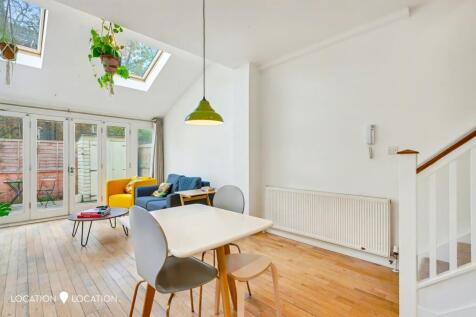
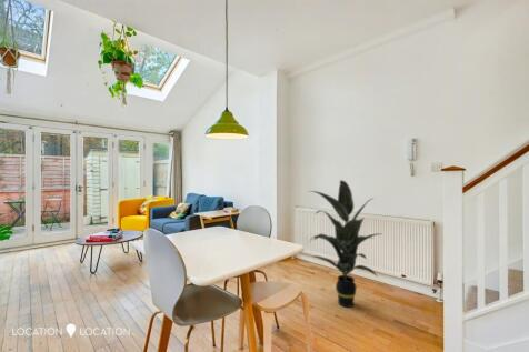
+ indoor plant [308,179,381,309]
